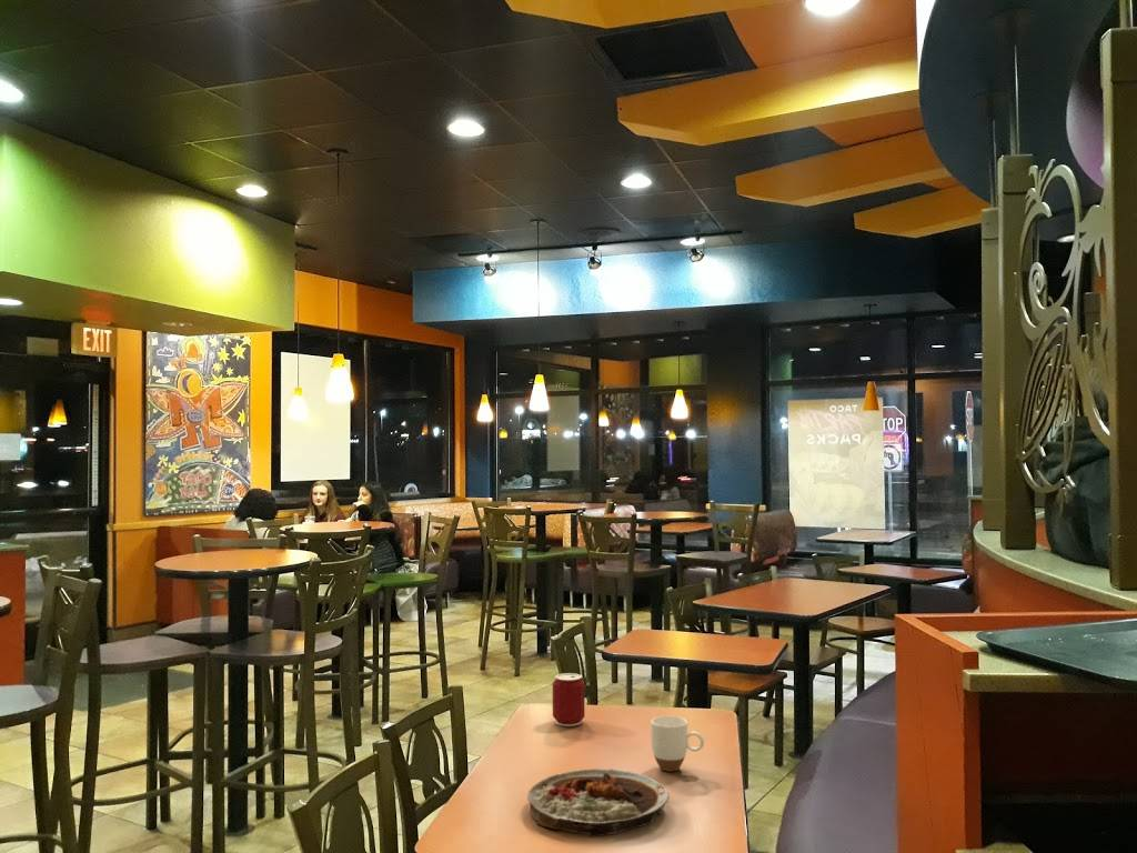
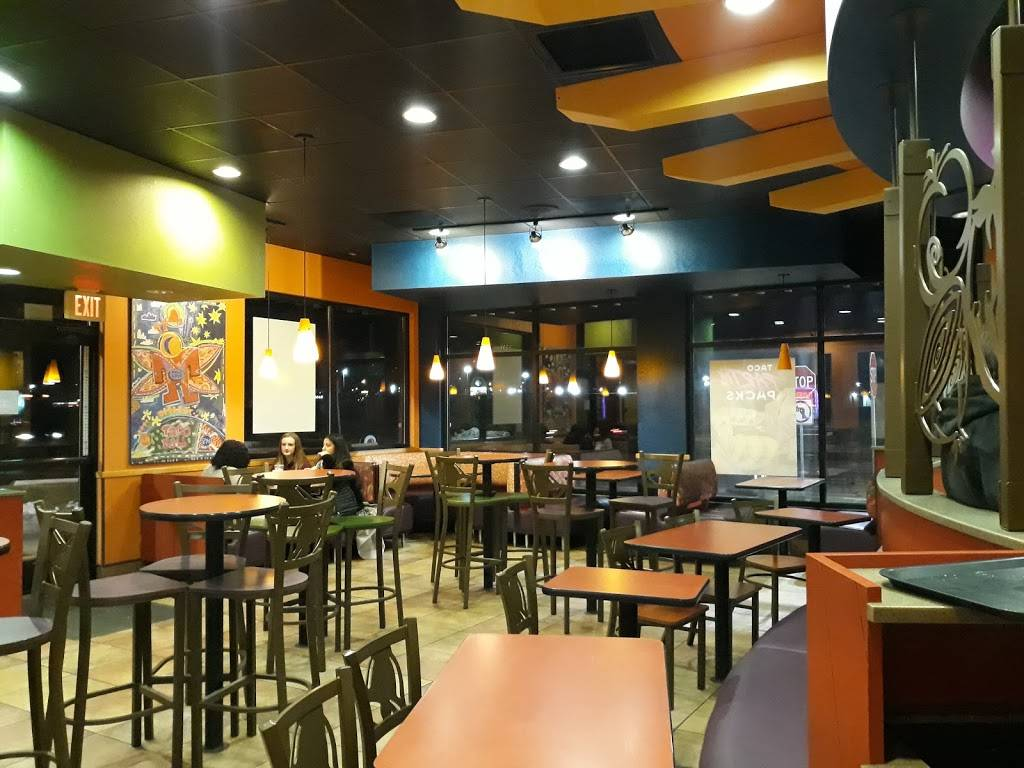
- plate [526,767,670,839]
- mug [650,715,705,772]
- can [552,672,585,727]
